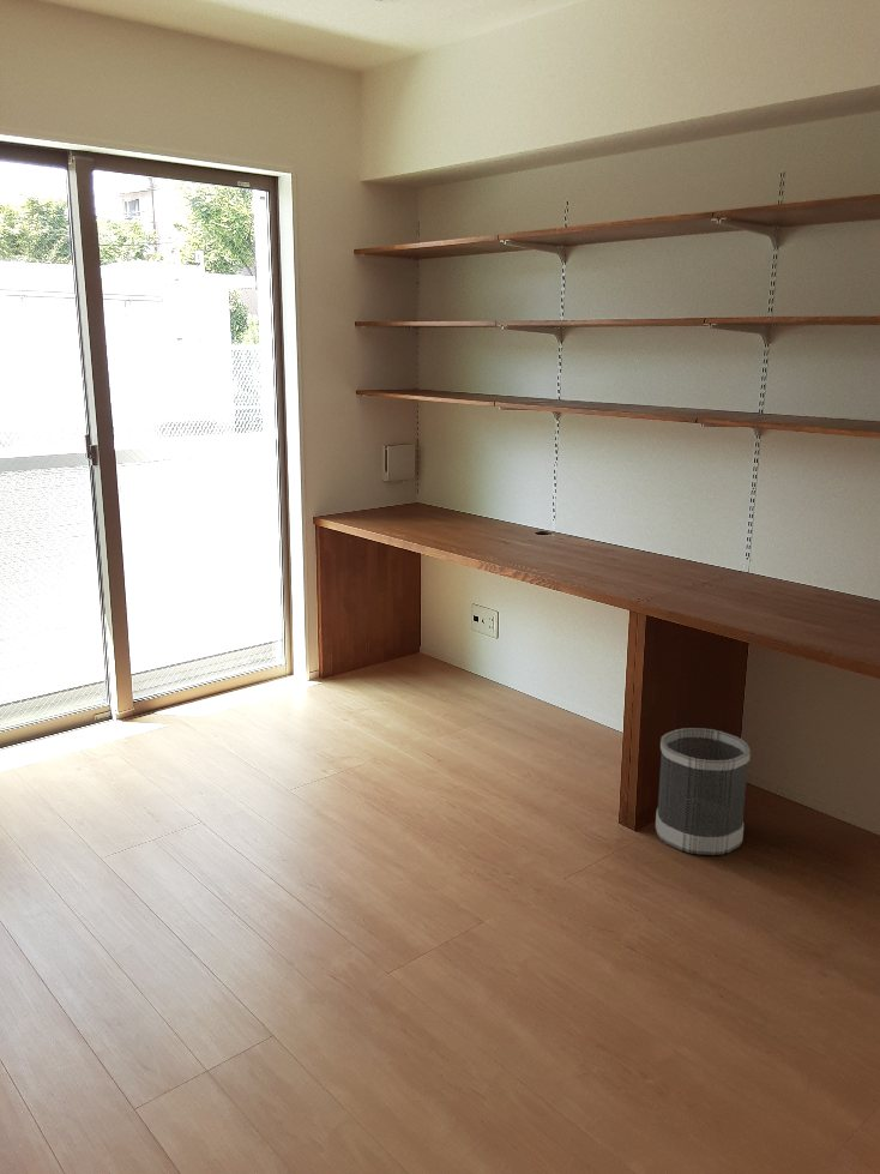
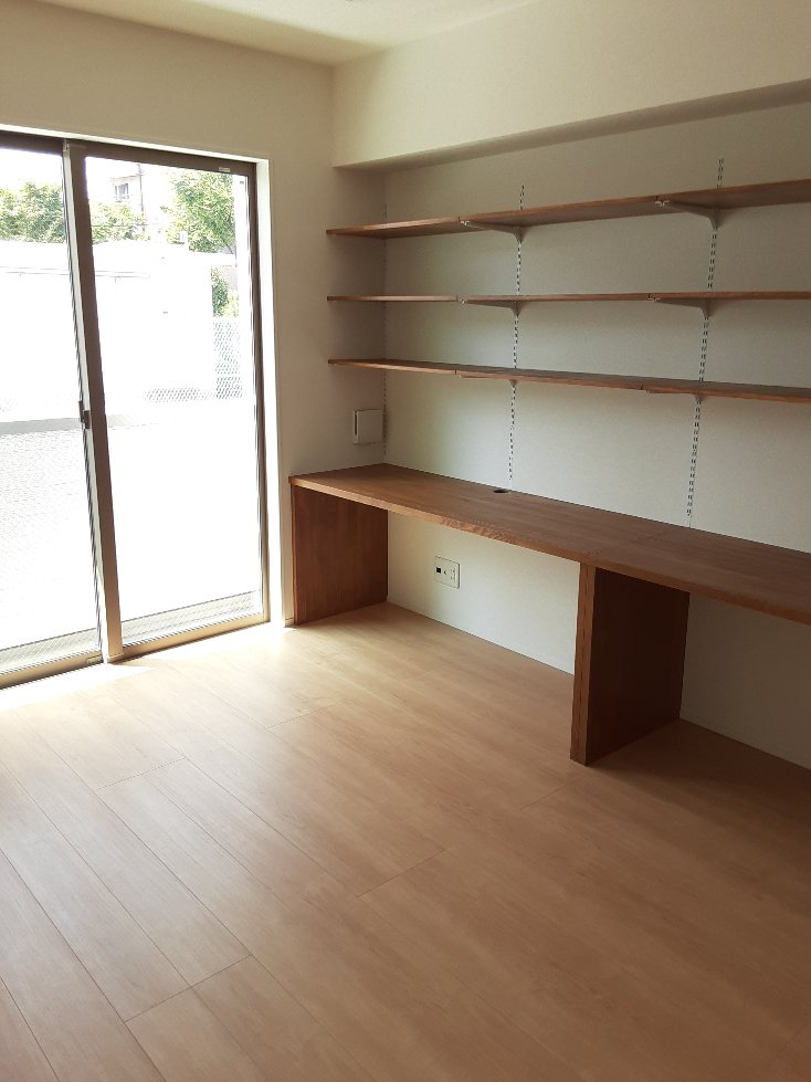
- wastebasket [655,727,752,856]
